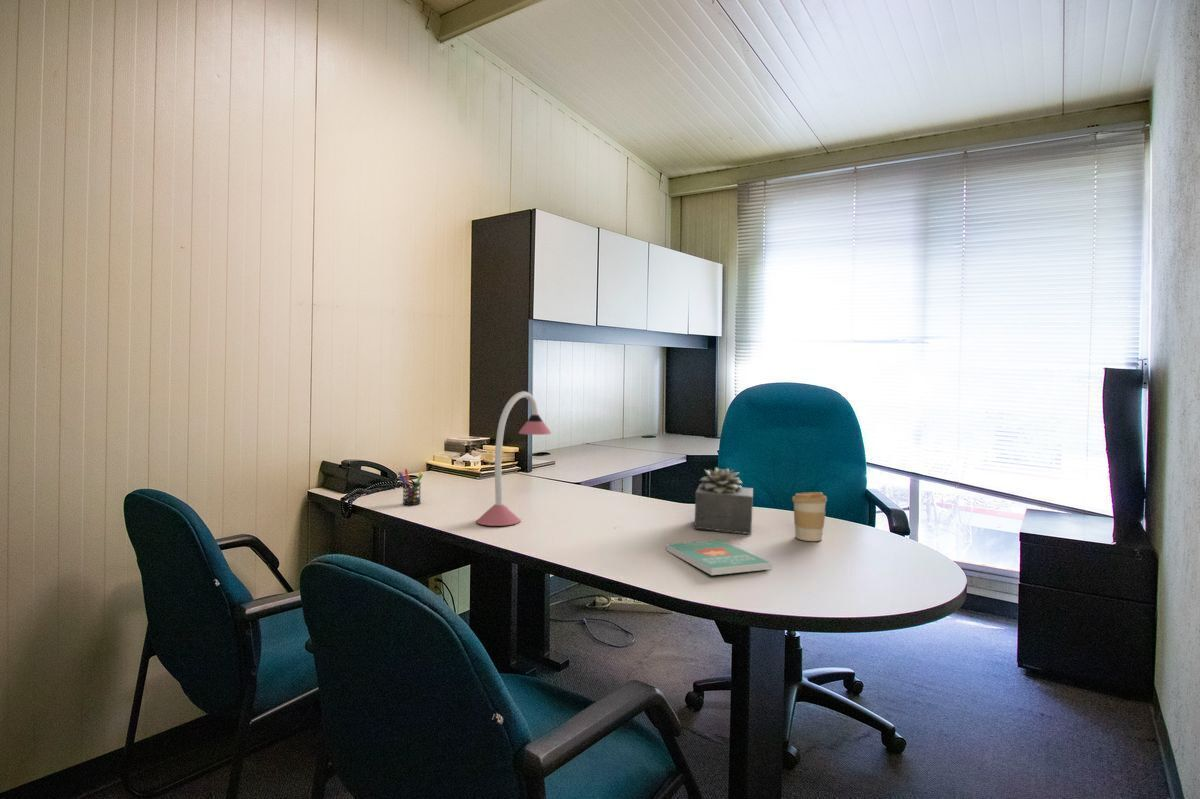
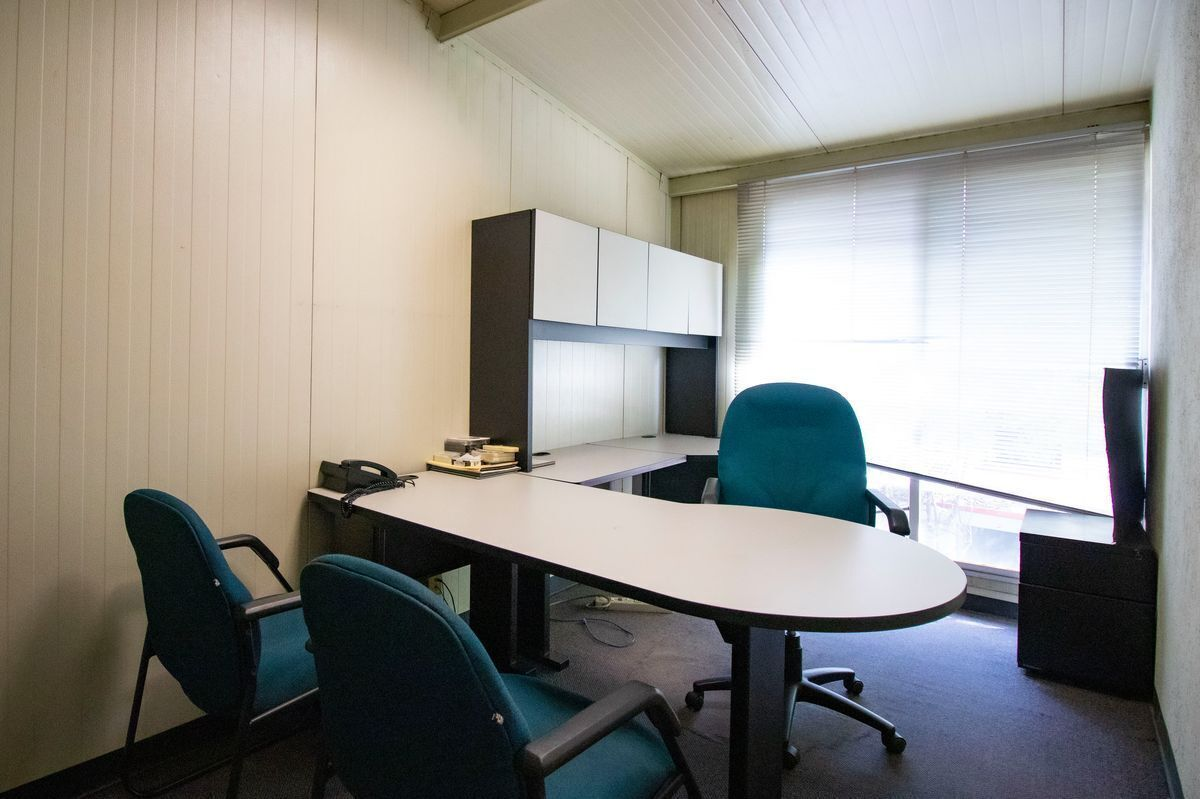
- succulent plant [694,466,754,535]
- coffee cup [791,491,828,542]
- pen holder [397,468,424,506]
- book [666,539,773,576]
- desk lamp [475,390,552,527]
